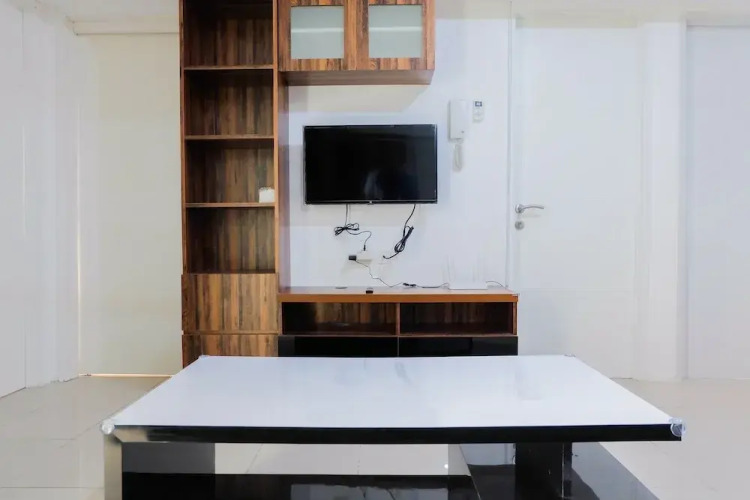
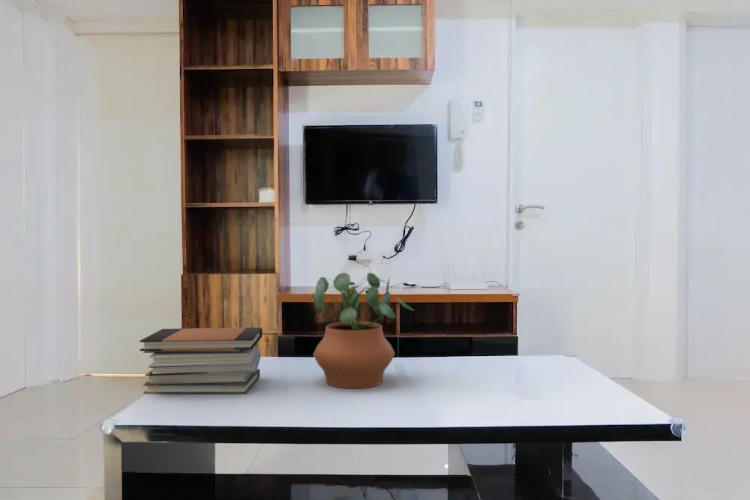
+ potted plant [312,272,415,390]
+ book stack [139,327,263,395]
